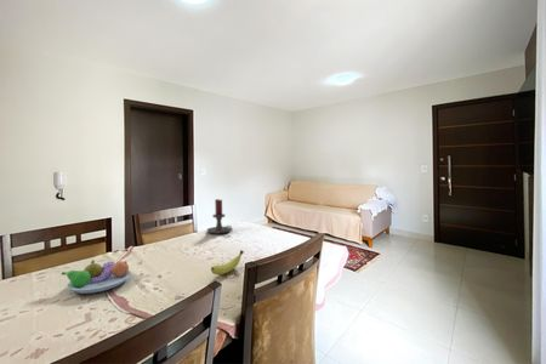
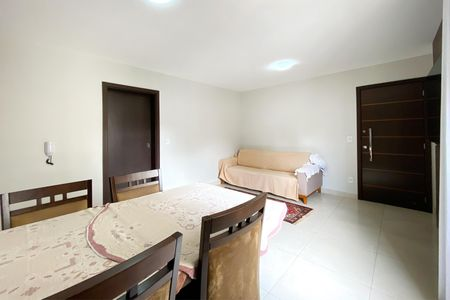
- candle holder [206,198,233,235]
- fruit bowl [61,258,132,295]
- fruit [210,249,245,275]
